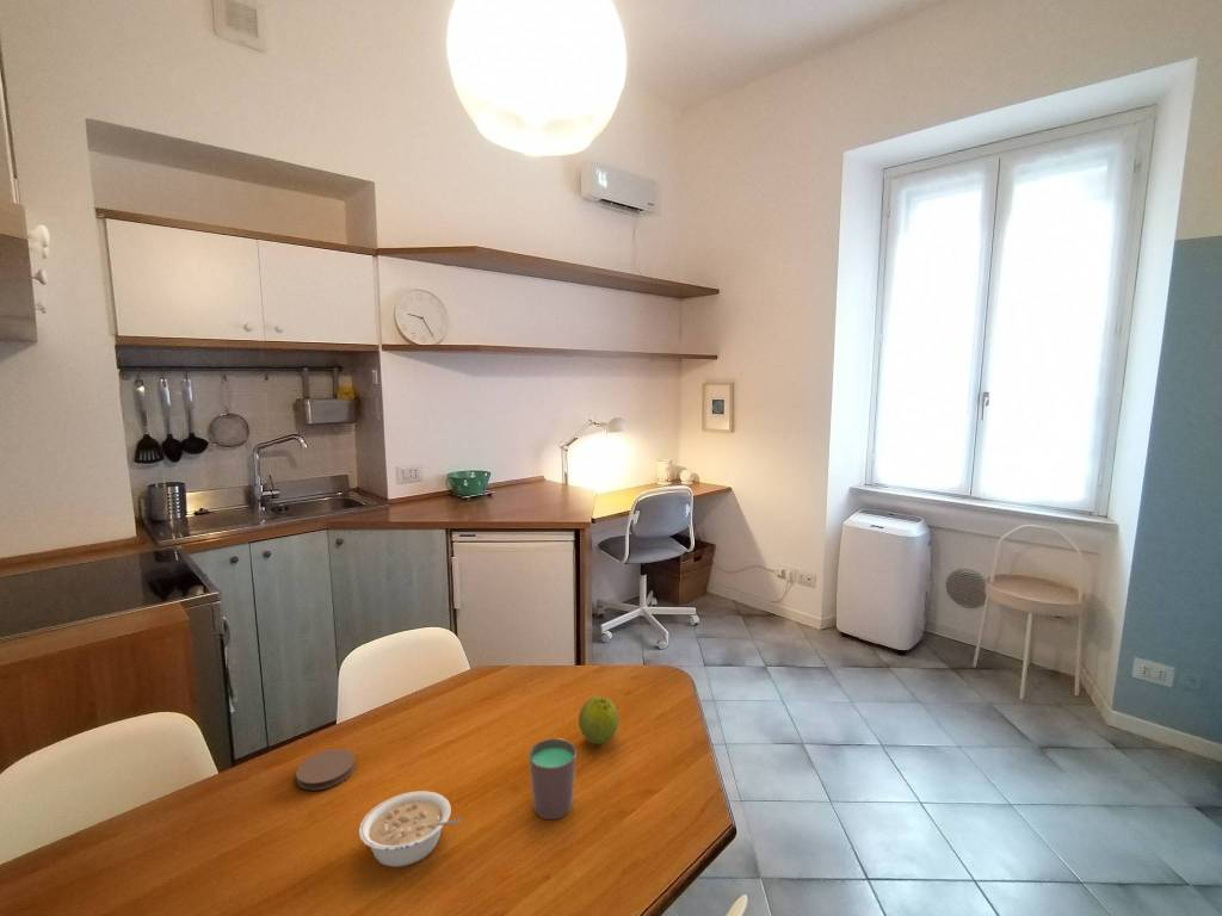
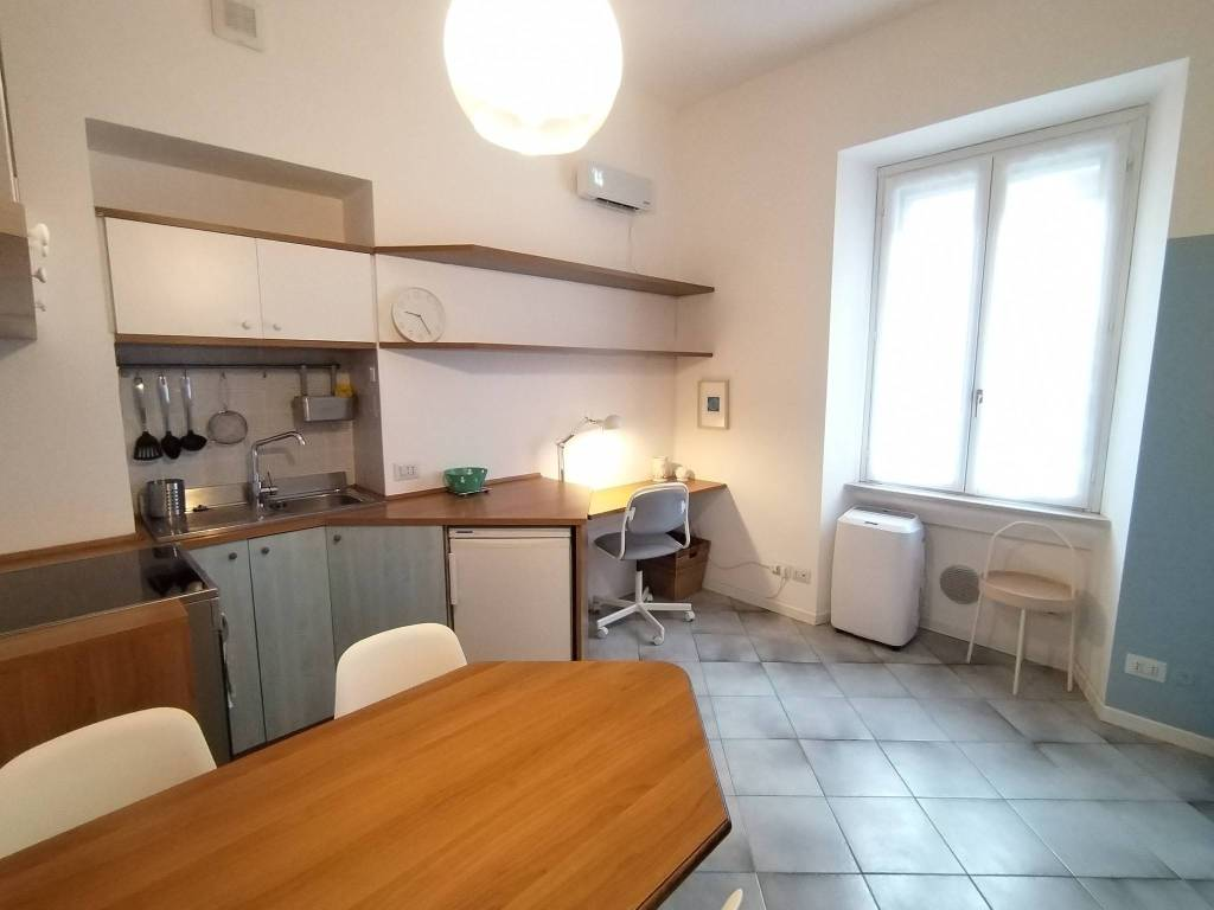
- legume [358,790,463,868]
- cup [527,737,578,821]
- coaster [295,748,356,791]
- fruit [578,694,619,745]
